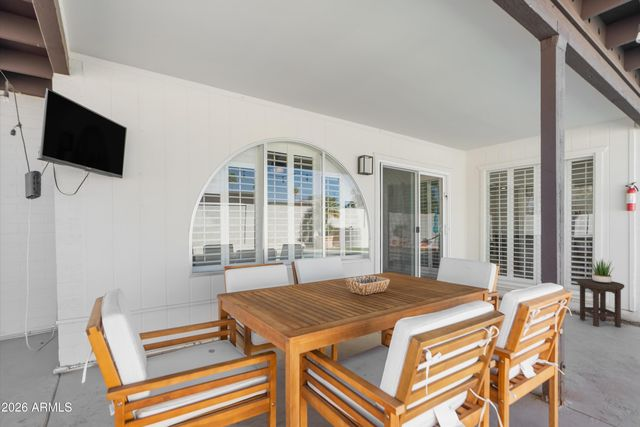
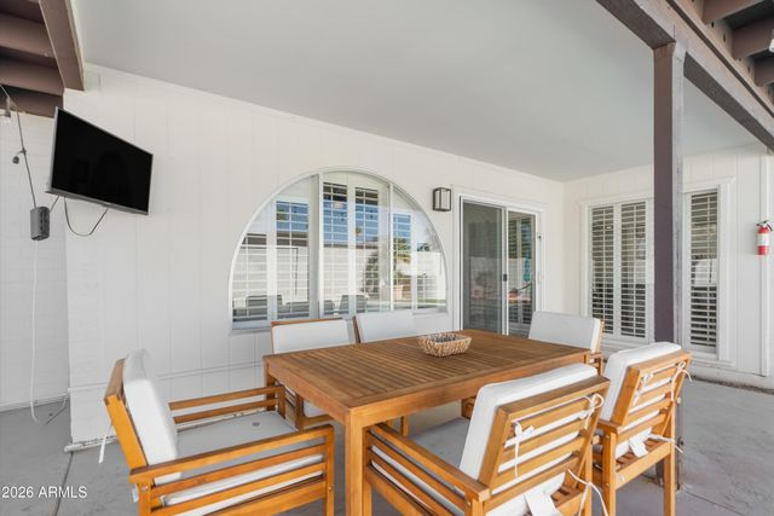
- potted plant [588,258,614,283]
- stool [576,278,625,329]
